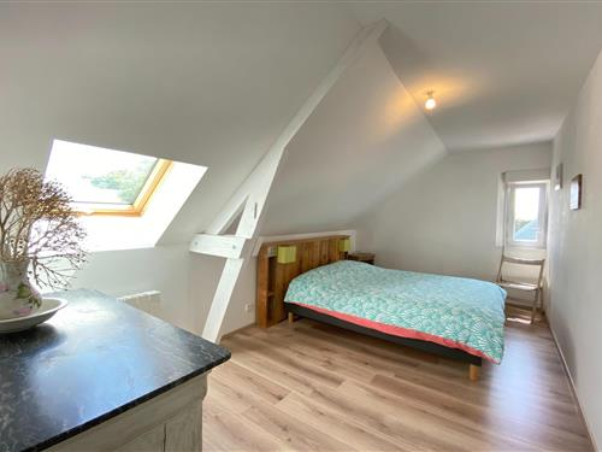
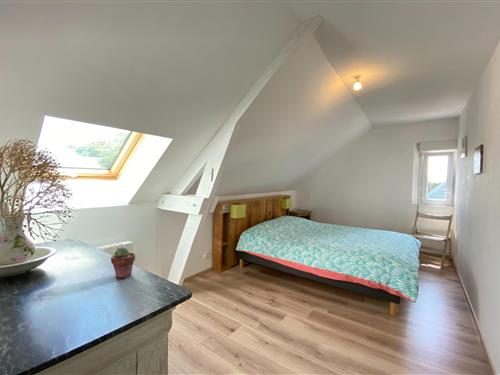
+ potted succulent [110,246,136,279]
